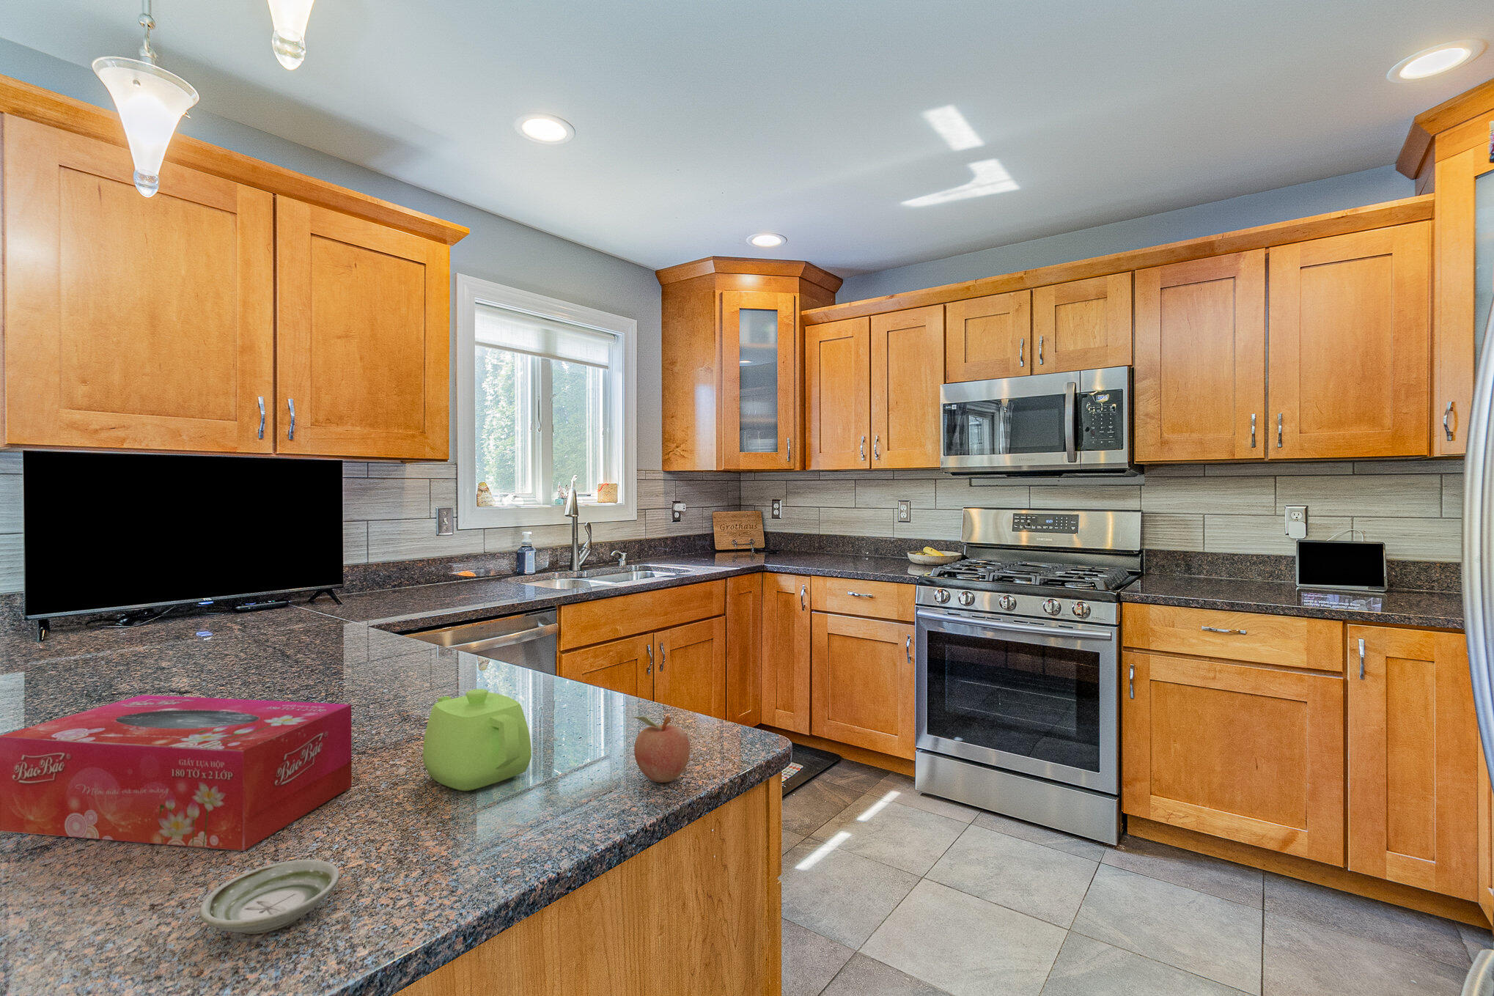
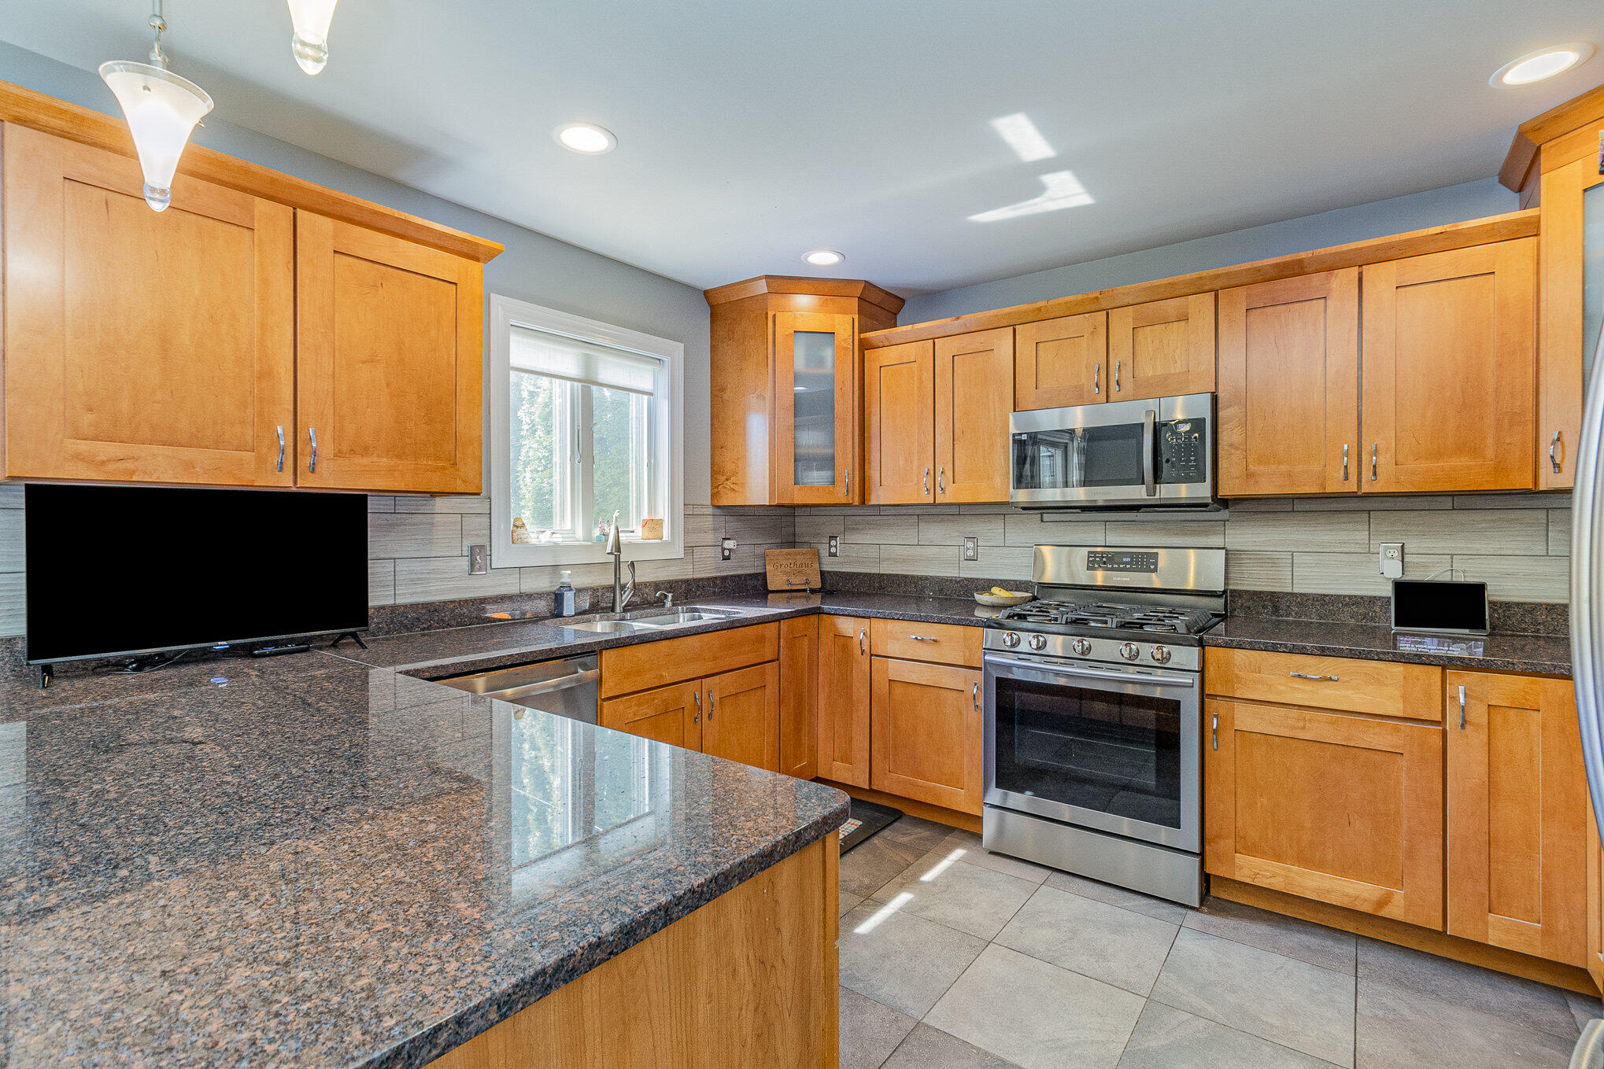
- teapot [422,688,532,791]
- saucer [199,859,340,935]
- fruit [631,715,690,784]
- tissue box [0,694,352,851]
